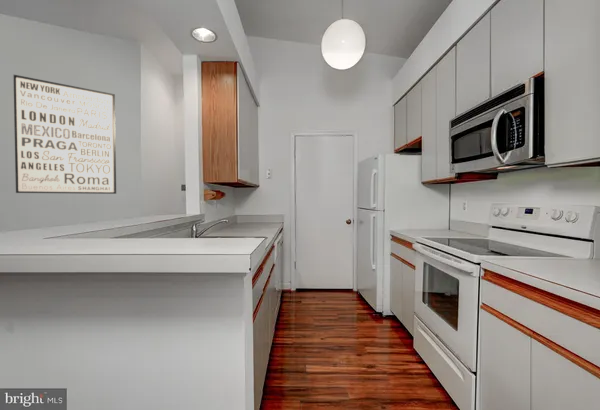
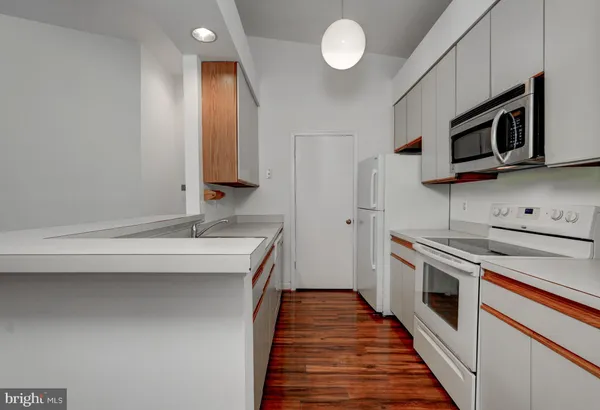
- wall art [12,74,117,195]
